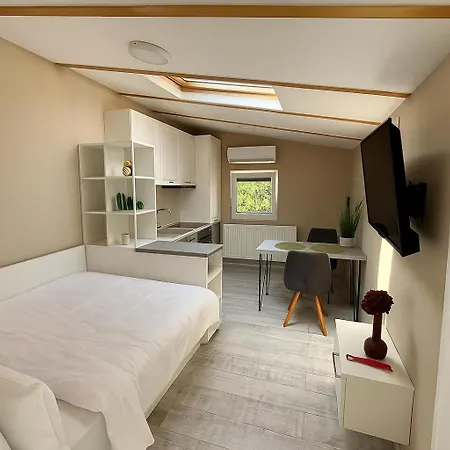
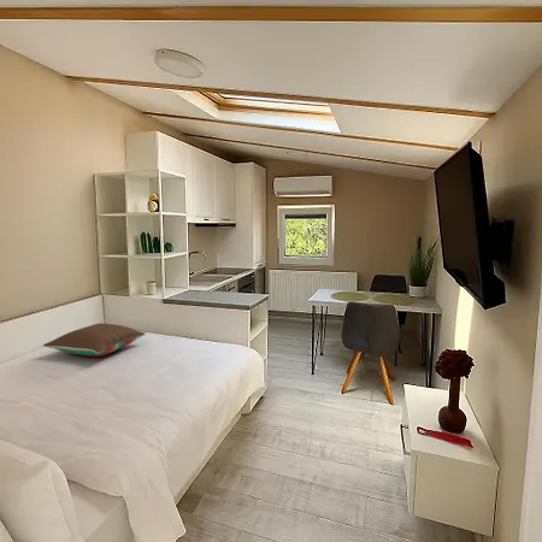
+ pillow [42,322,146,358]
